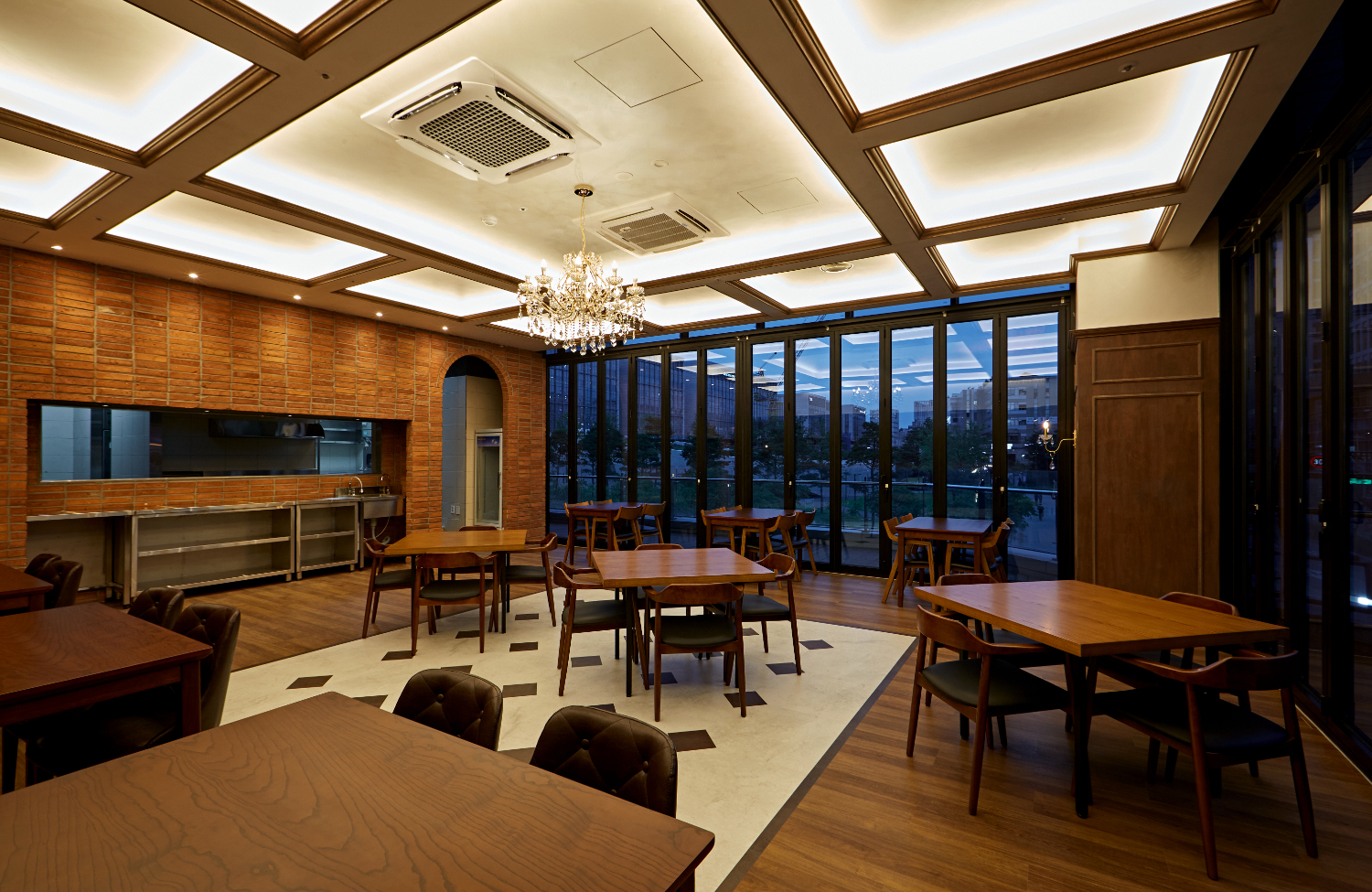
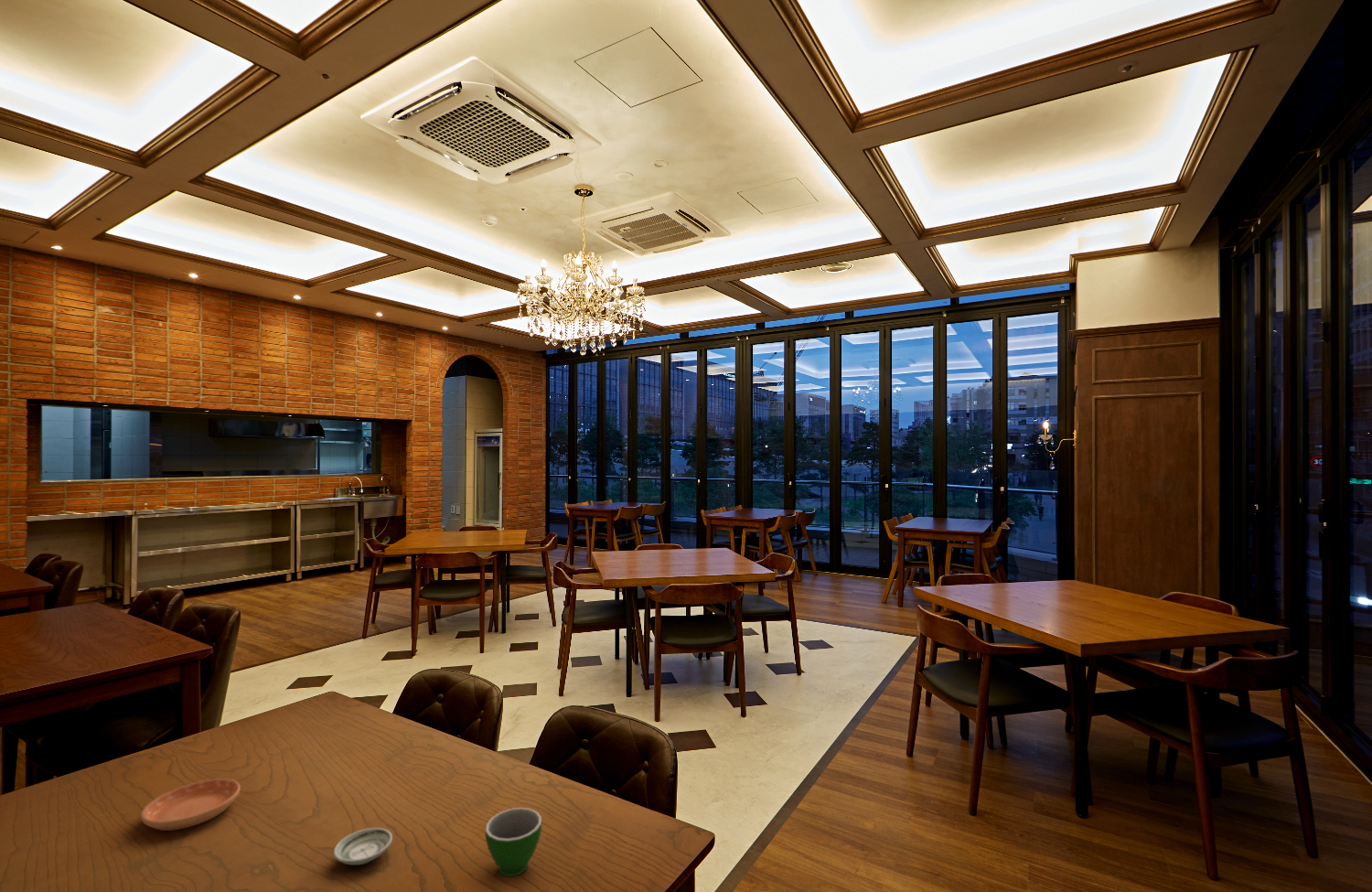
+ saucer [333,827,393,865]
+ saucer [140,778,241,832]
+ teacup [484,807,542,877]
